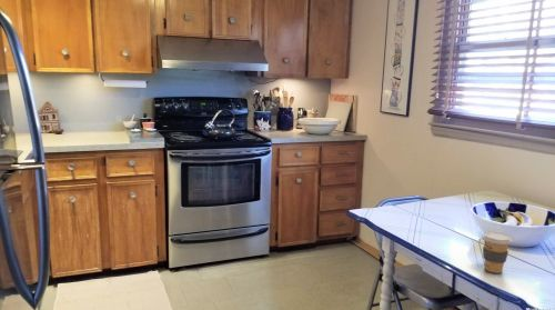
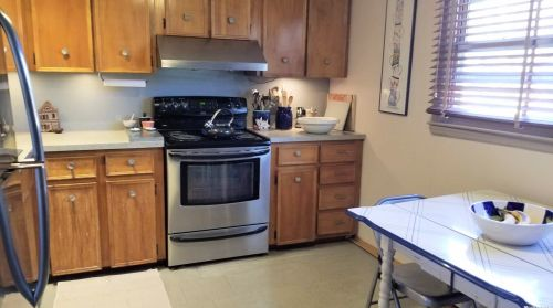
- coffee cup [481,231,513,274]
